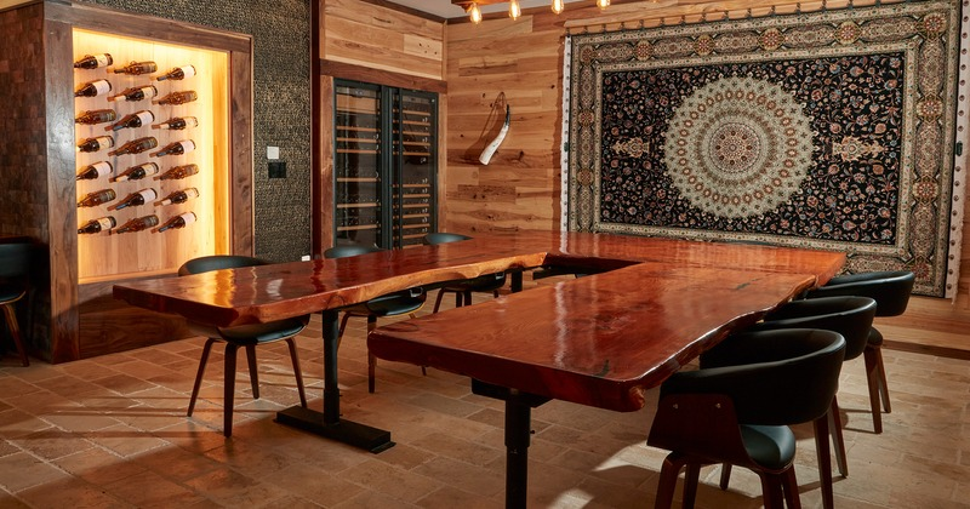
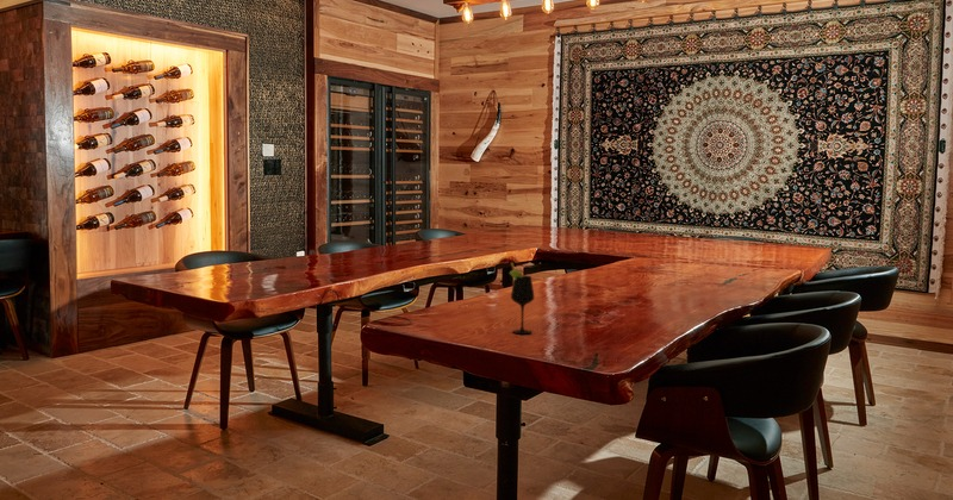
+ wine glass [507,261,535,335]
